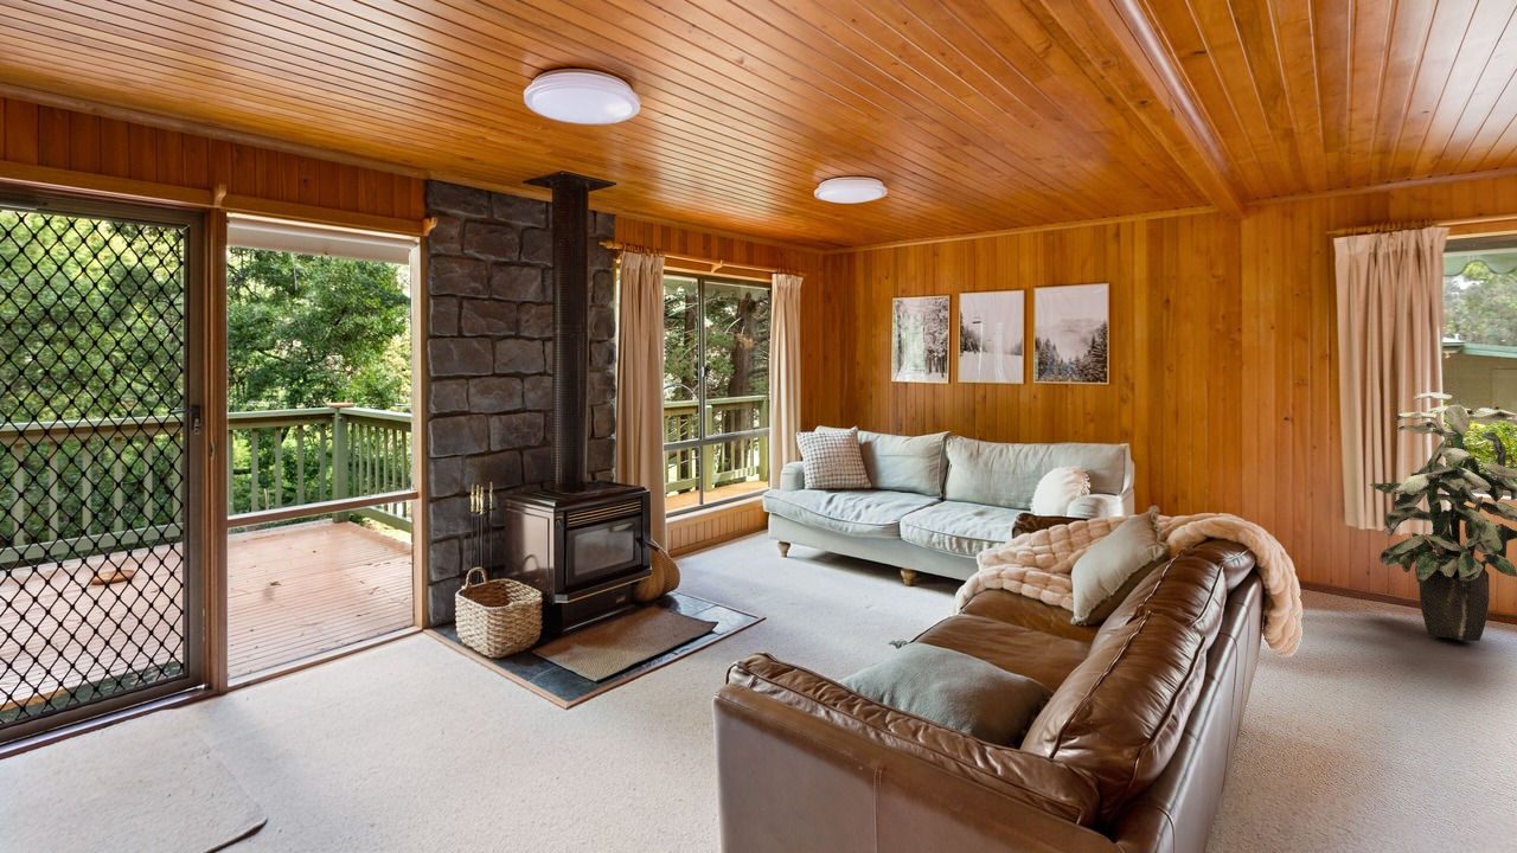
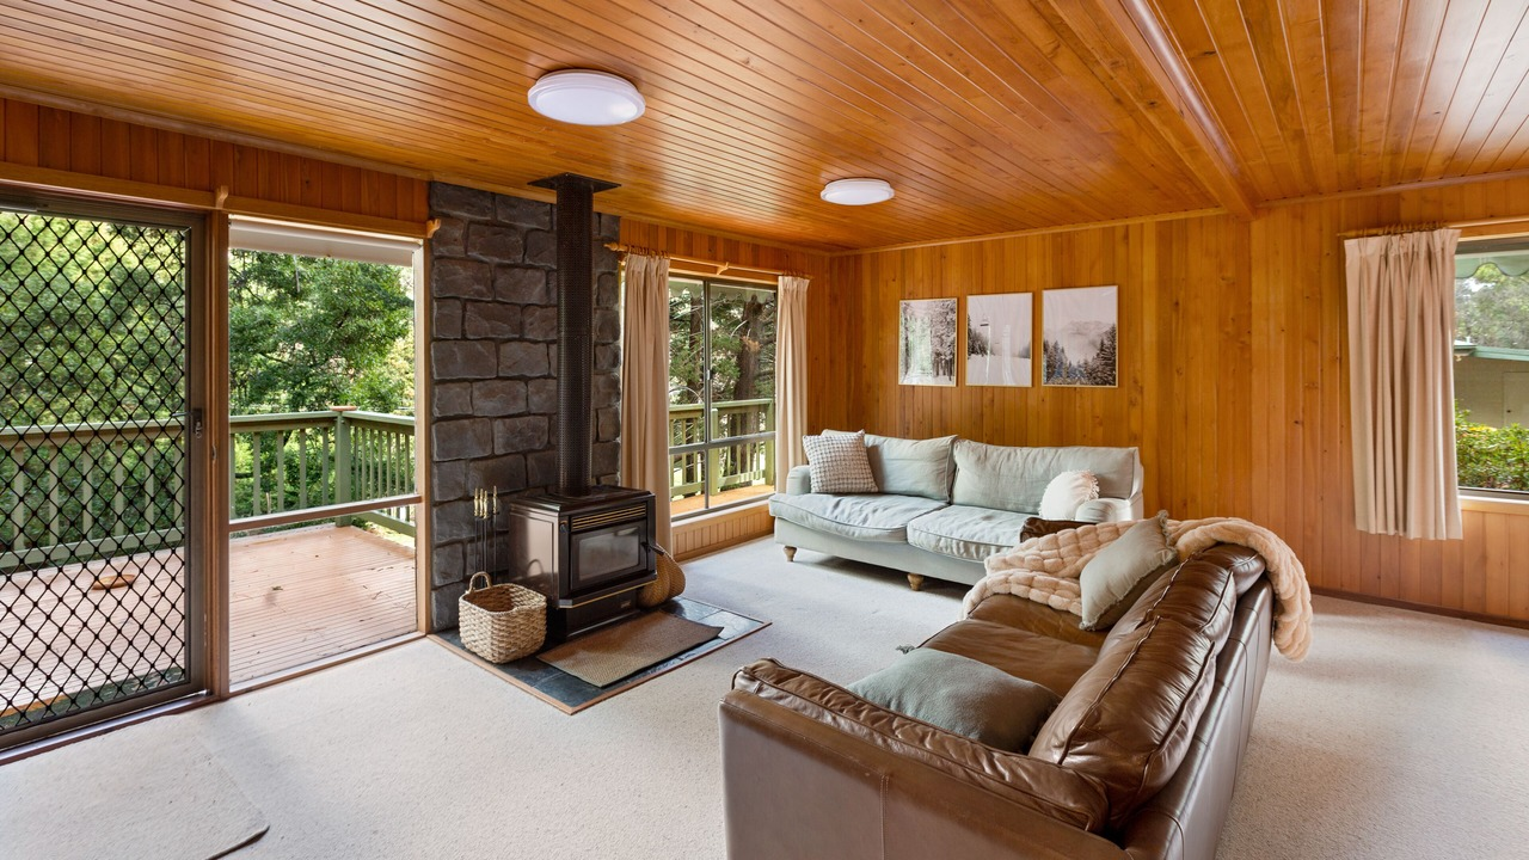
- indoor plant [1368,392,1517,642]
